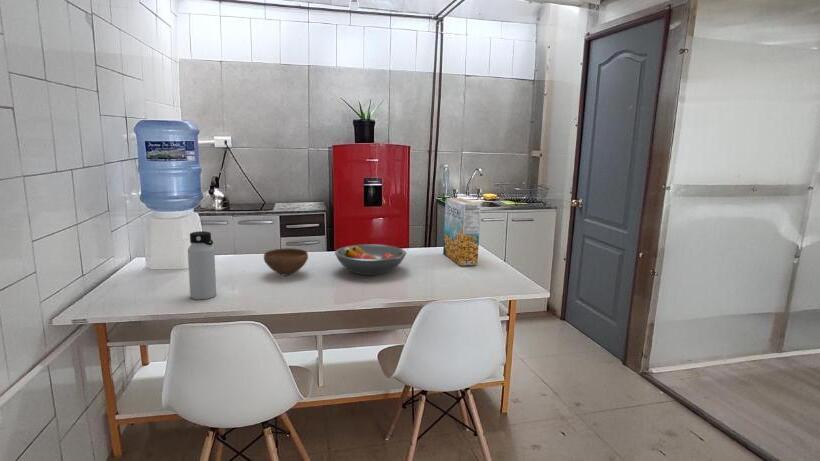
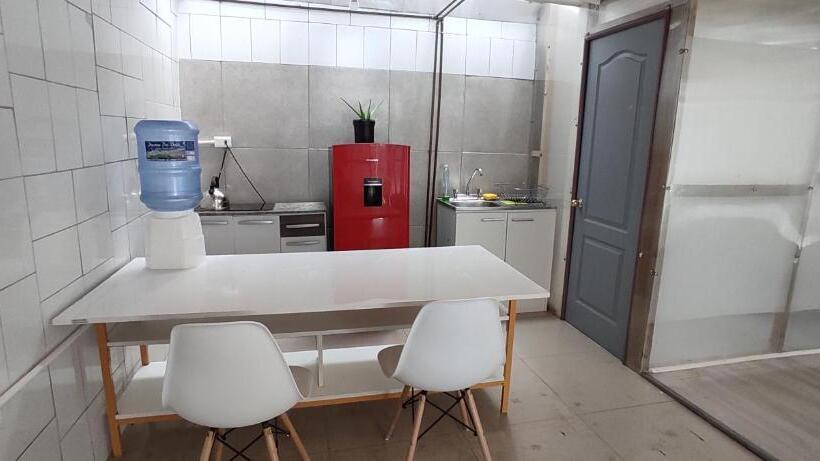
- bowl [263,247,309,277]
- cereal box [442,197,482,267]
- fruit bowl [334,243,407,276]
- water bottle [187,230,217,300]
